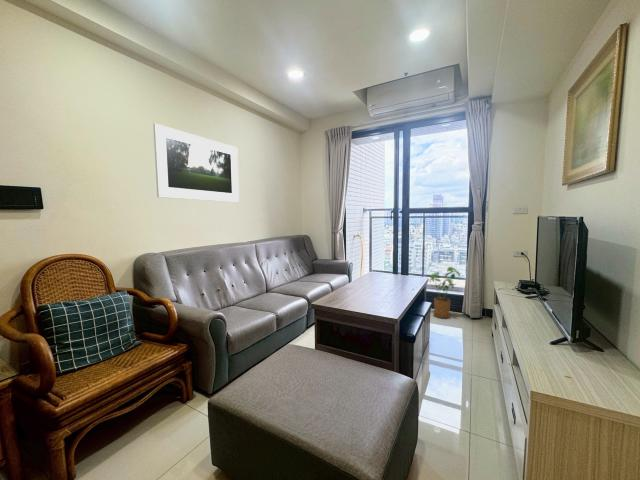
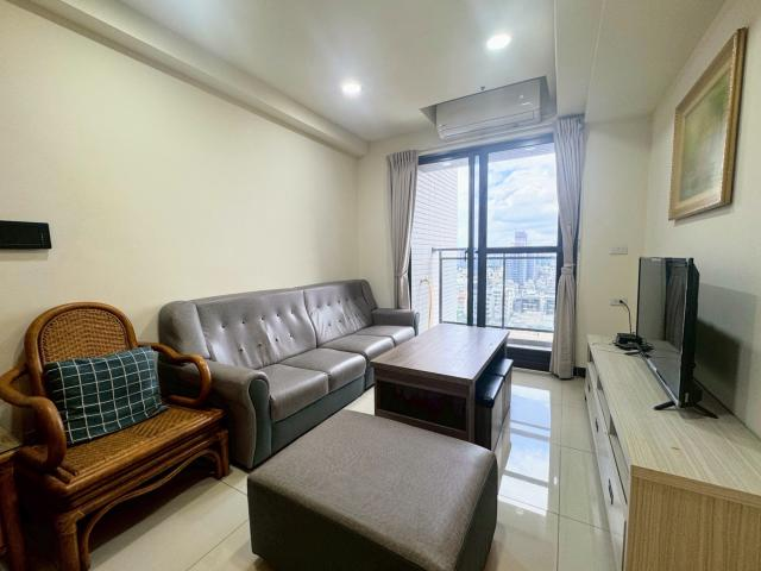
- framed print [152,122,240,203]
- house plant [429,266,463,319]
